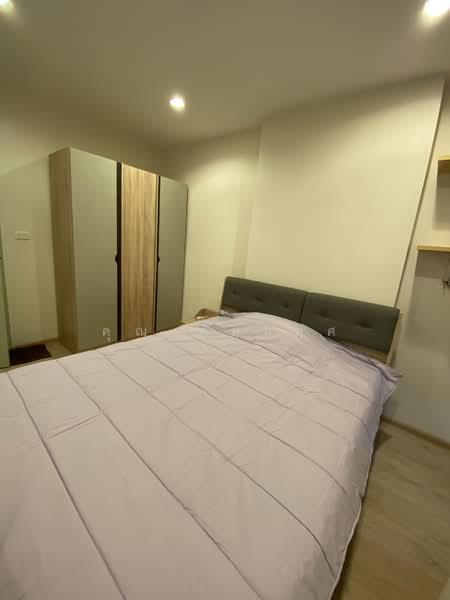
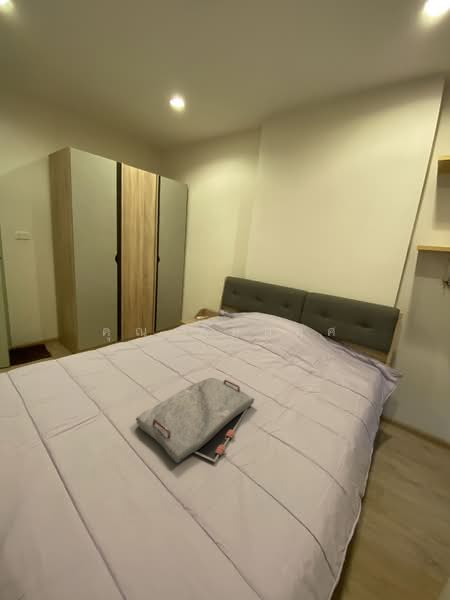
+ serving tray [135,377,255,464]
